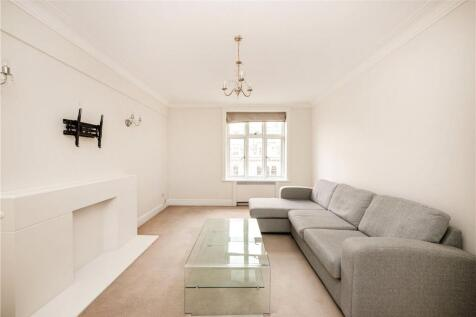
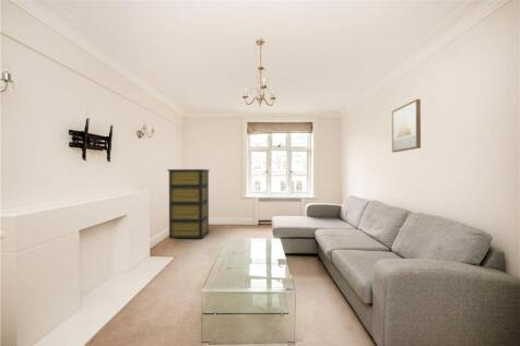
+ wall art [391,98,422,153]
+ bookshelf [166,168,210,240]
